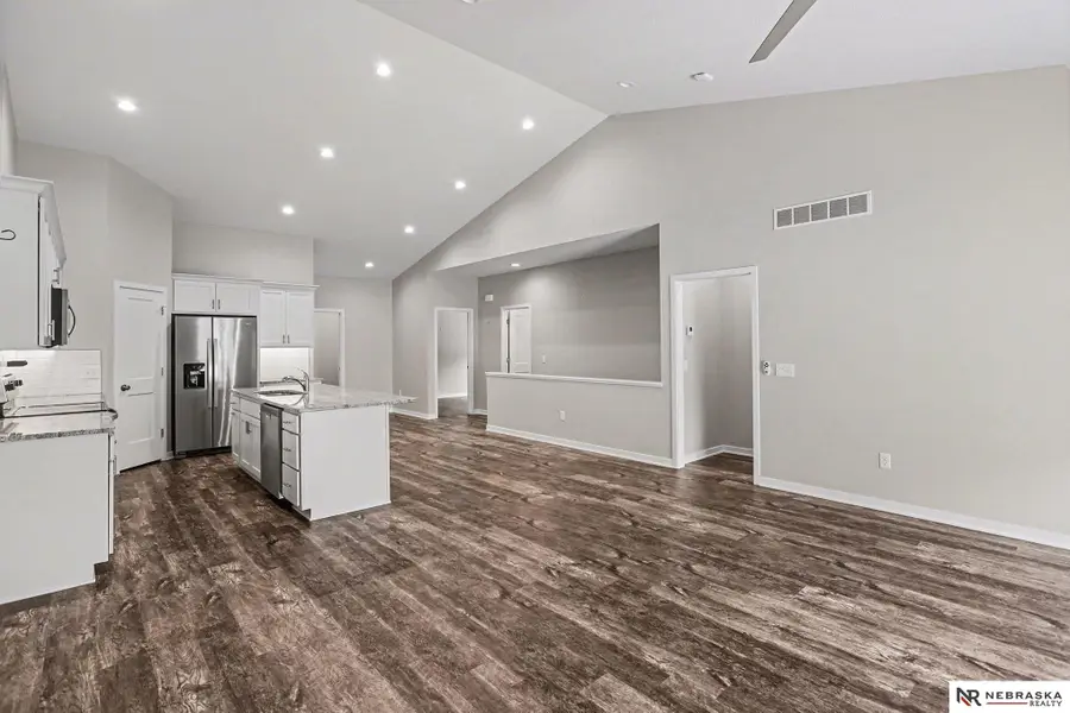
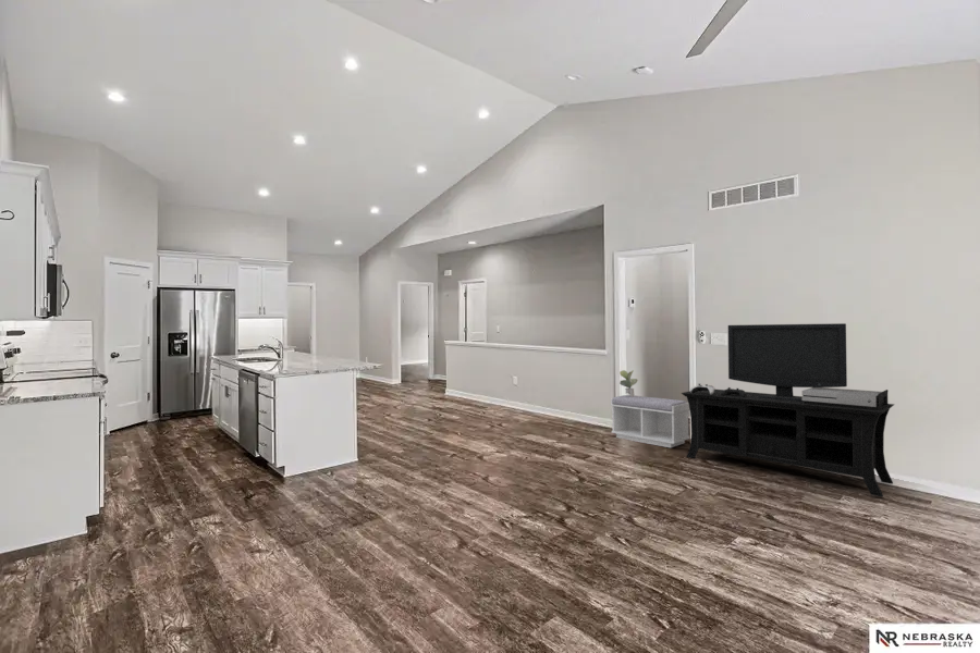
+ bench [610,394,690,448]
+ potted plant [618,369,639,397]
+ media console [681,322,896,498]
